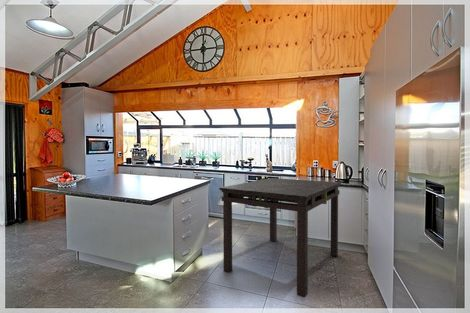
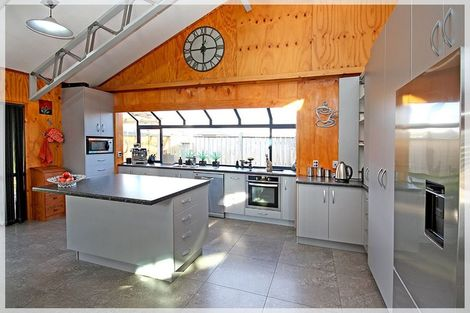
- dining table [218,177,342,298]
